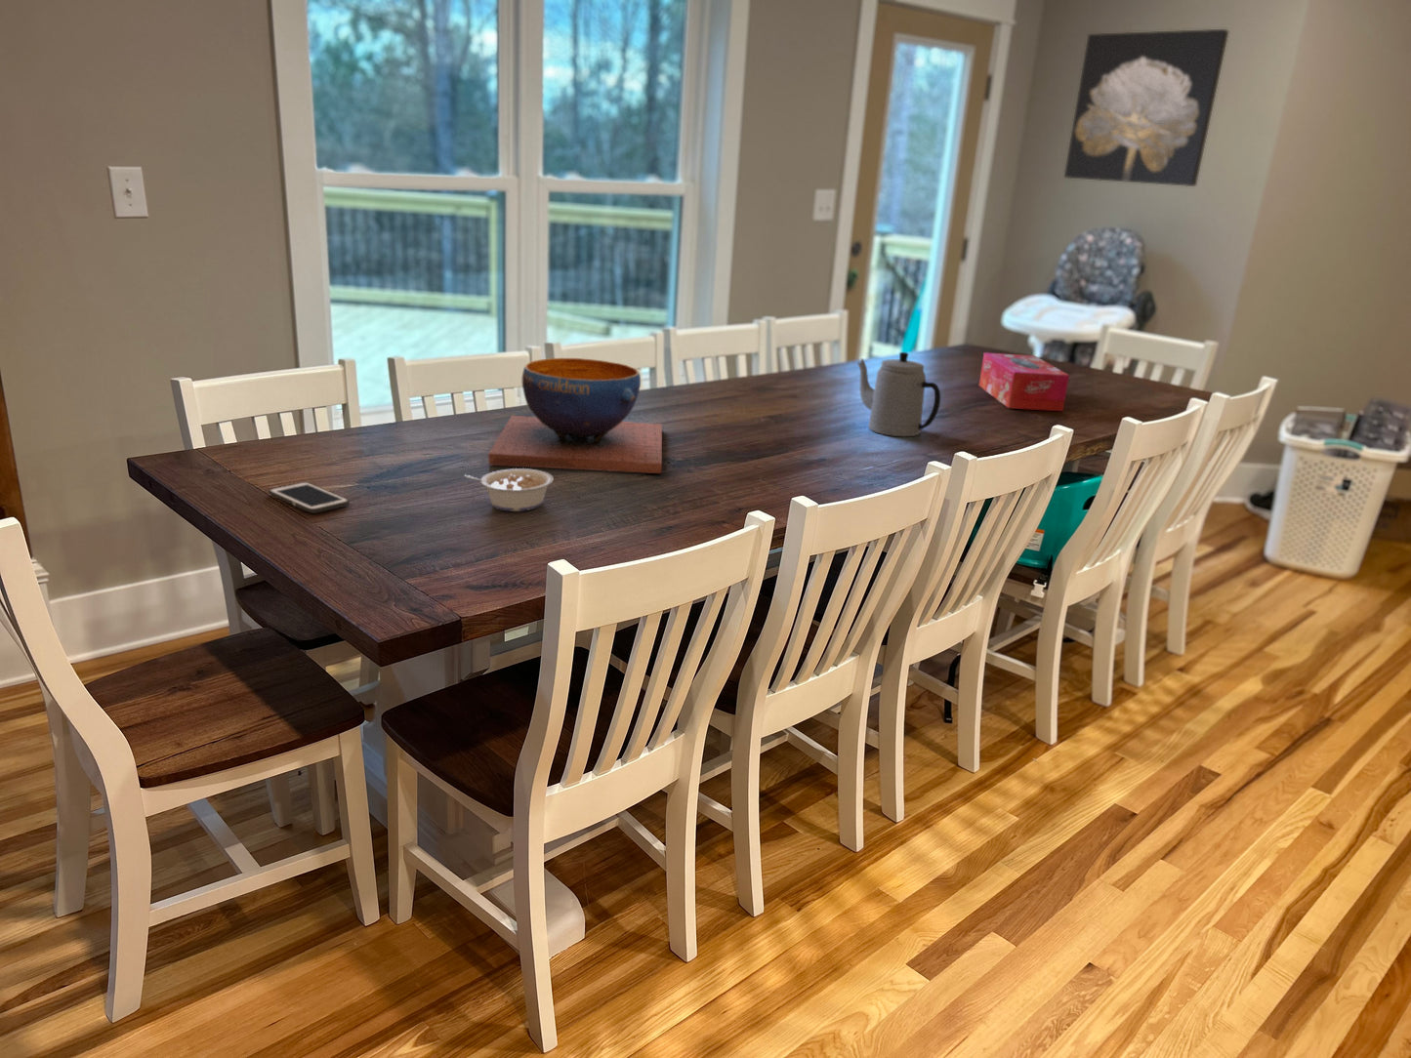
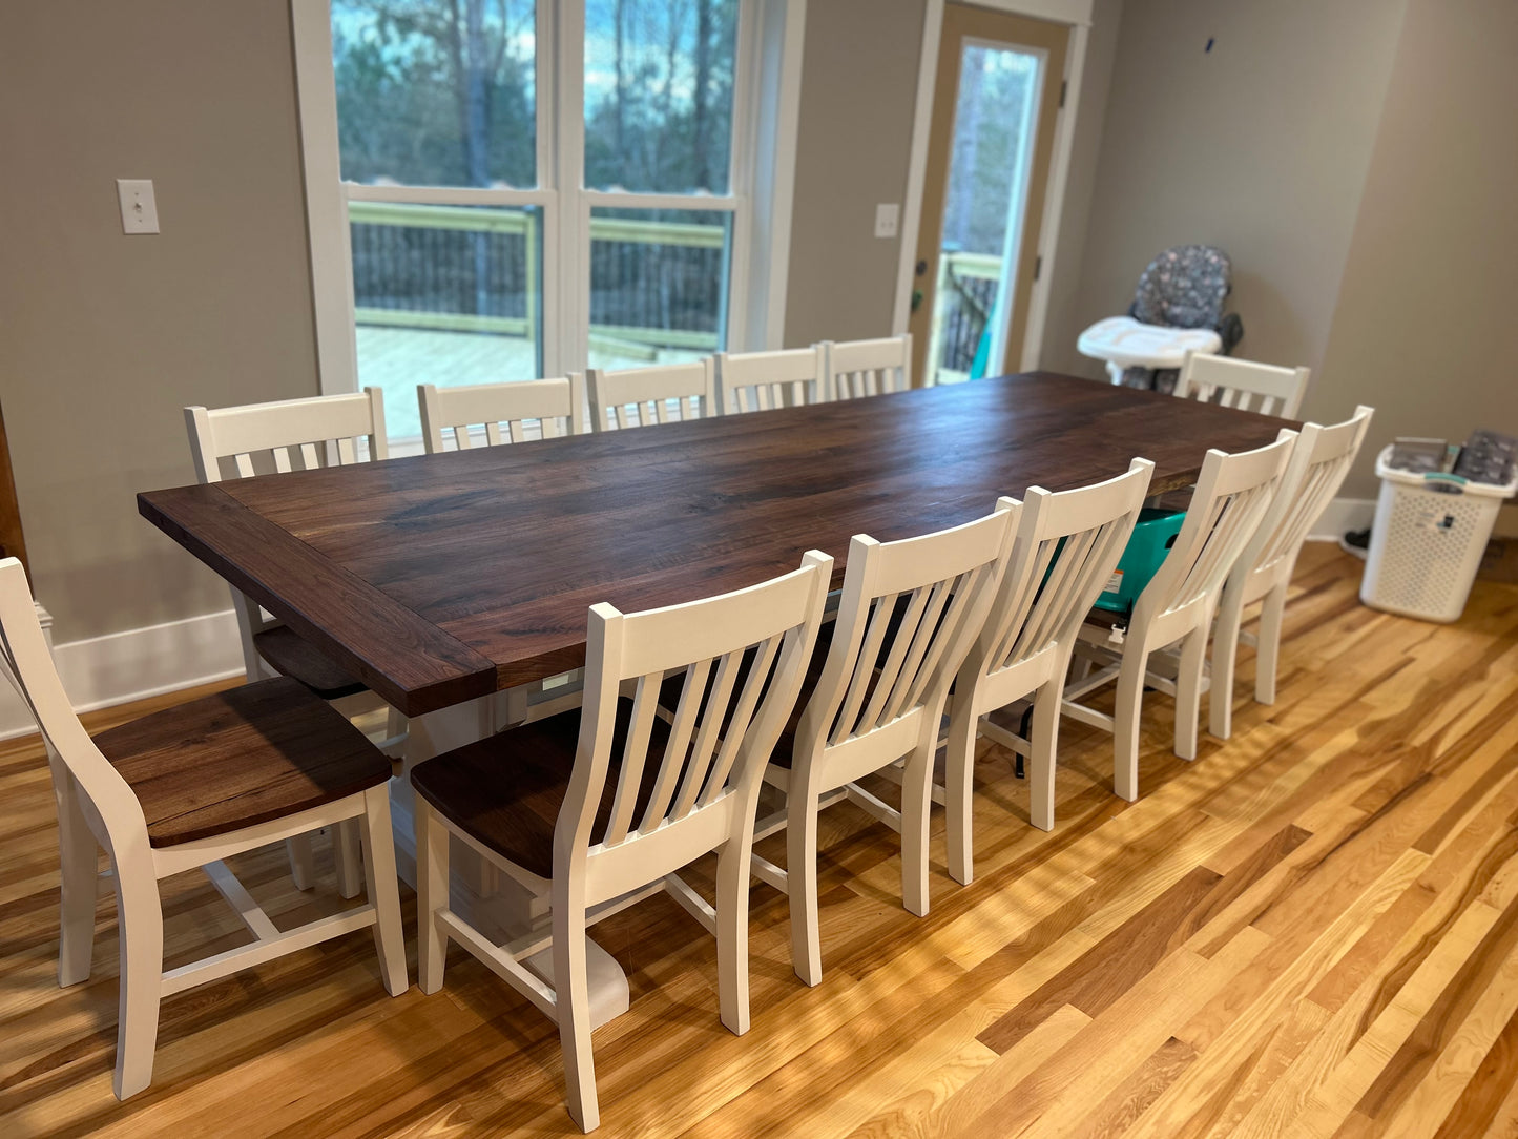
- decorative bowl [487,357,663,475]
- teapot [856,351,942,437]
- tissue box [978,351,1071,412]
- wall art [1063,28,1230,188]
- legume [464,468,555,512]
- cell phone [268,481,350,515]
